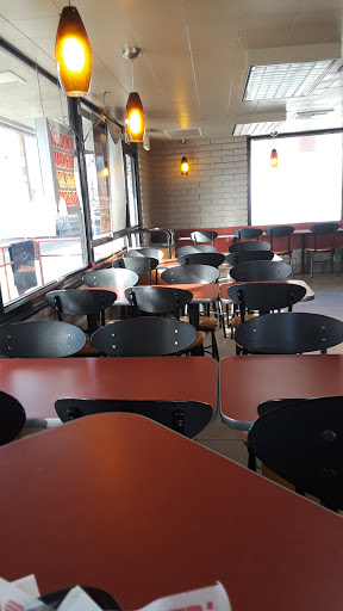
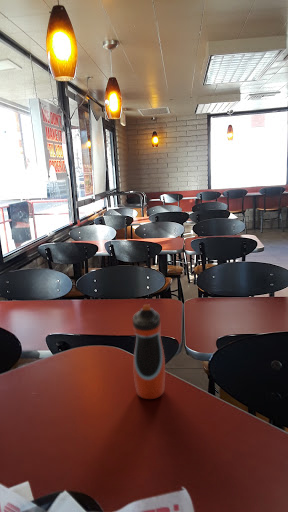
+ water bottle [132,304,166,400]
